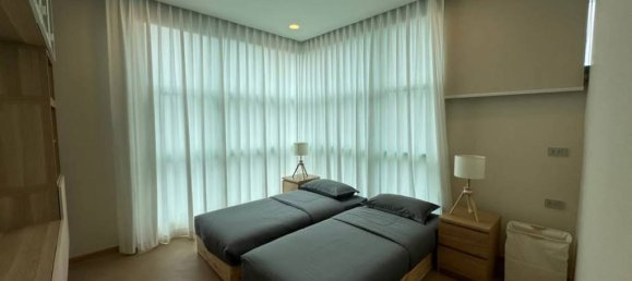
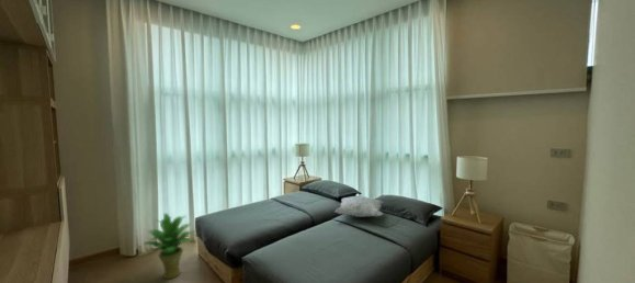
+ decorative pillow [333,195,384,218]
+ potted plant [143,212,196,280]
